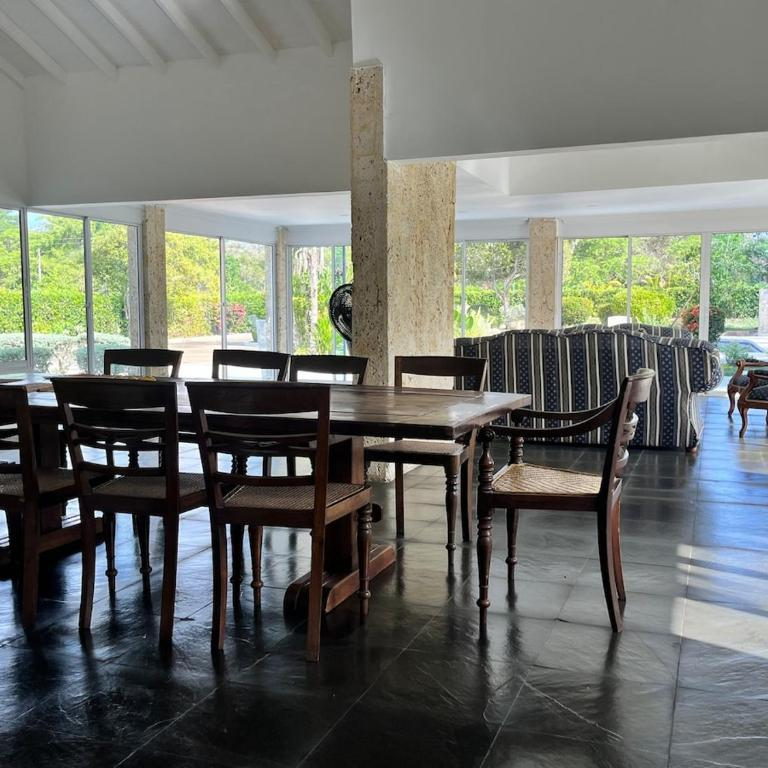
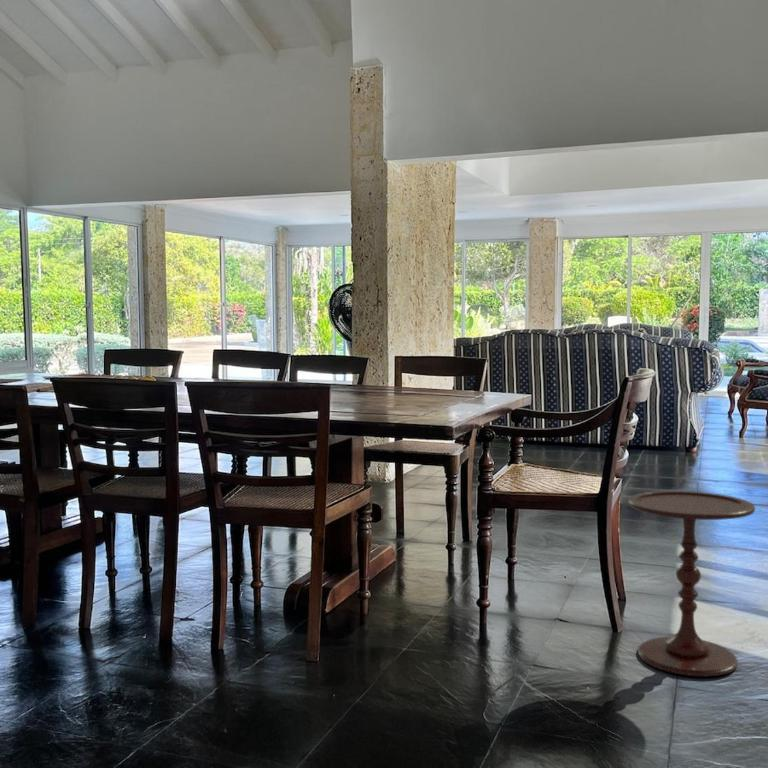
+ side table [627,490,756,678]
